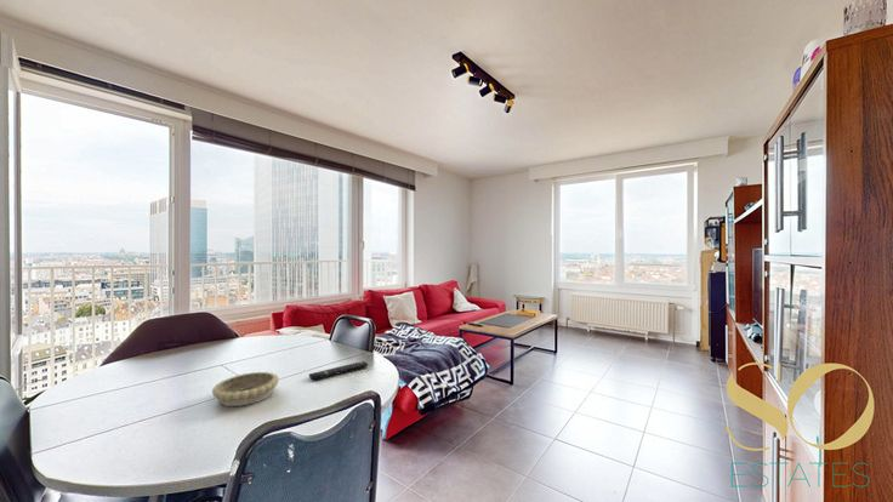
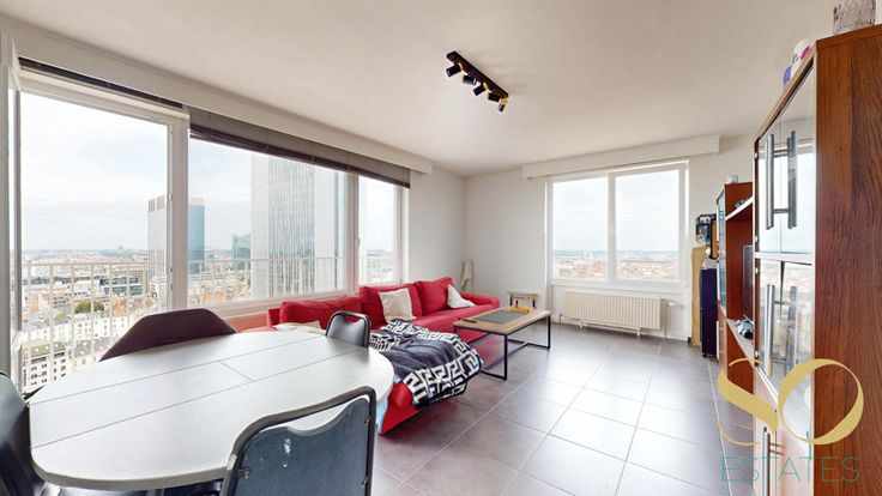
- decorative bowl [211,371,280,407]
- remote control [308,360,369,382]
